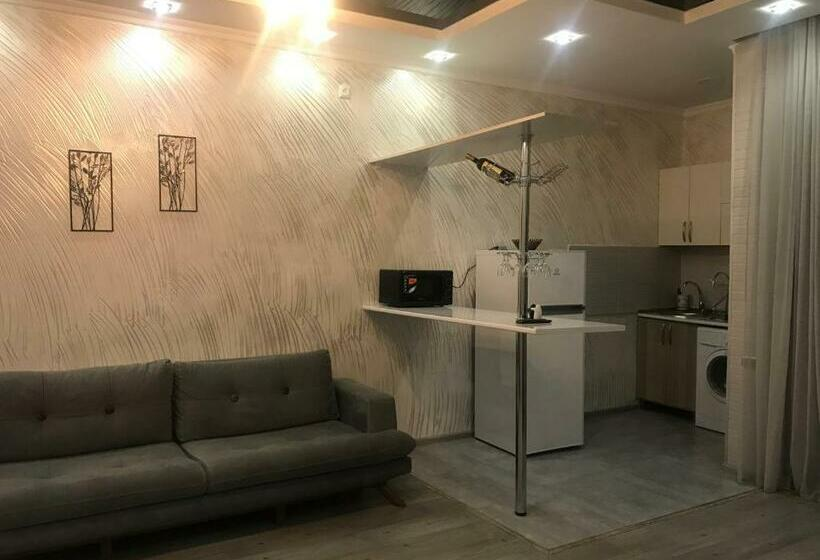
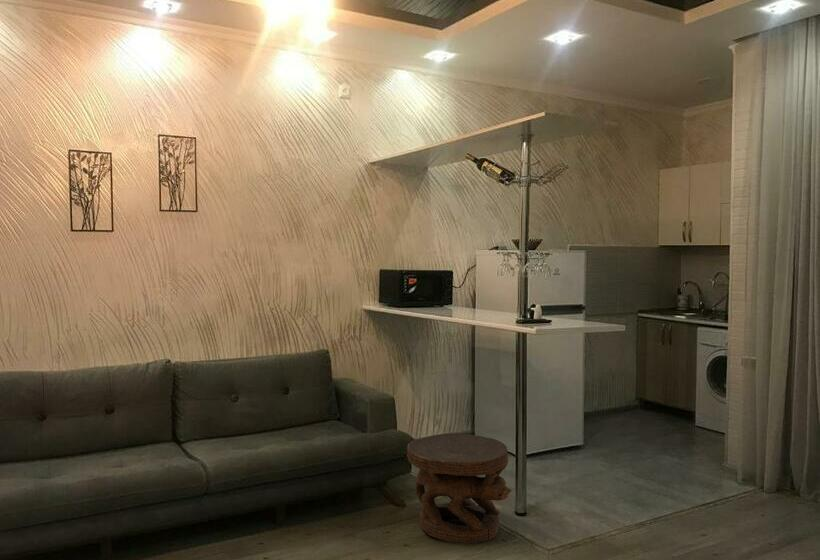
+ side table [406,432,513,545]
